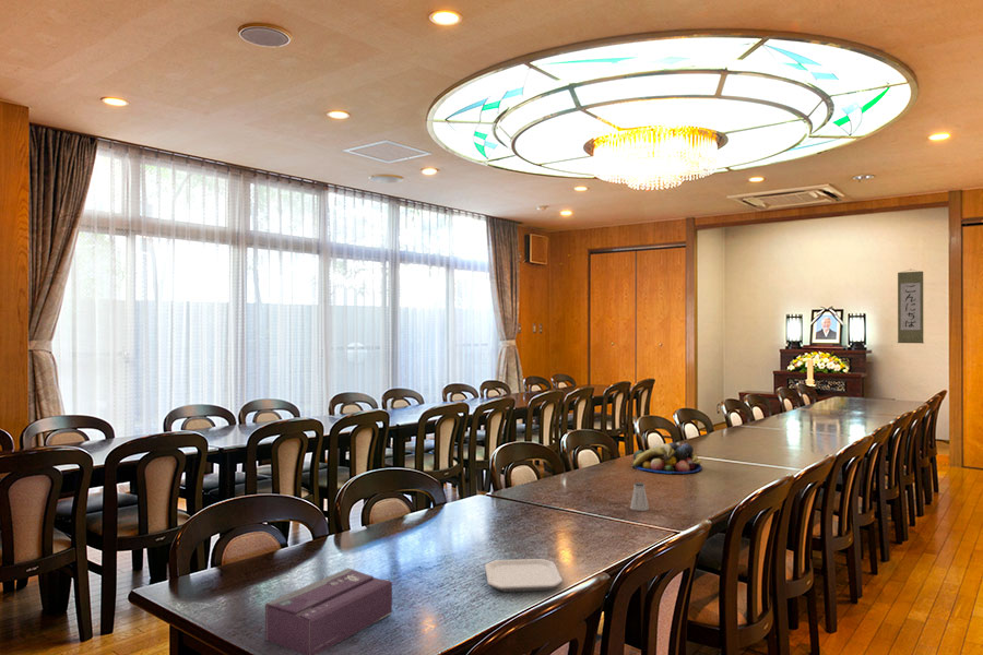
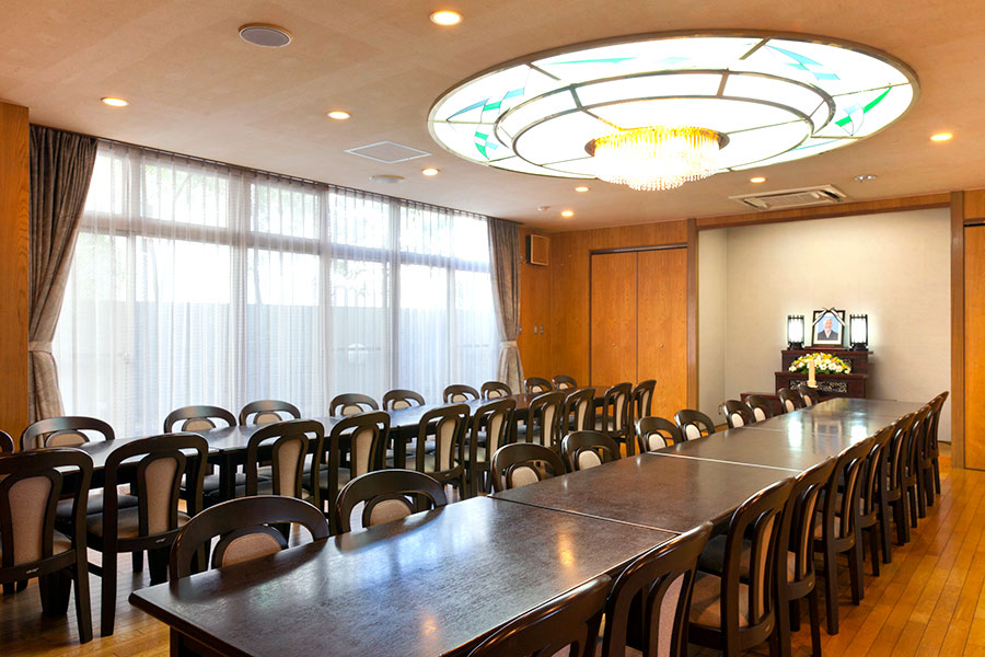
- saltshaker [629,481,650,512]
- fruit bowl [631,441,703,475]
- tissue box [264,568,393,655]
- plate [484,558,564,593]
- wall scroll [897,269,924,344]
